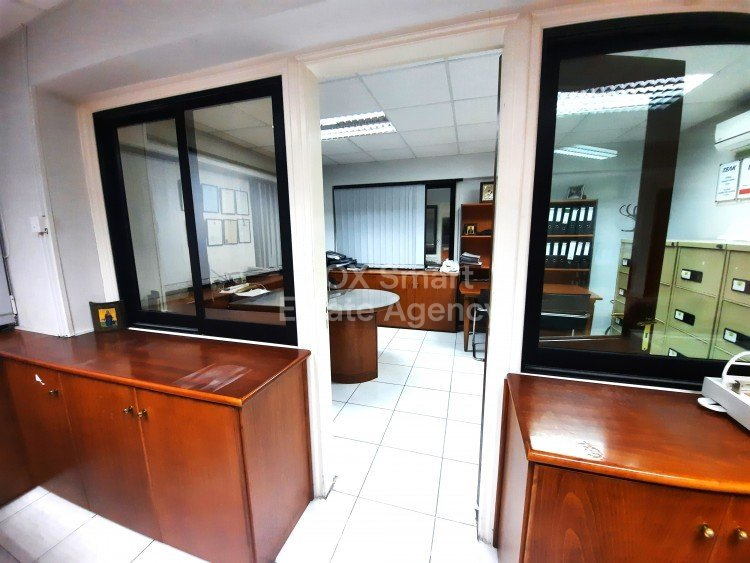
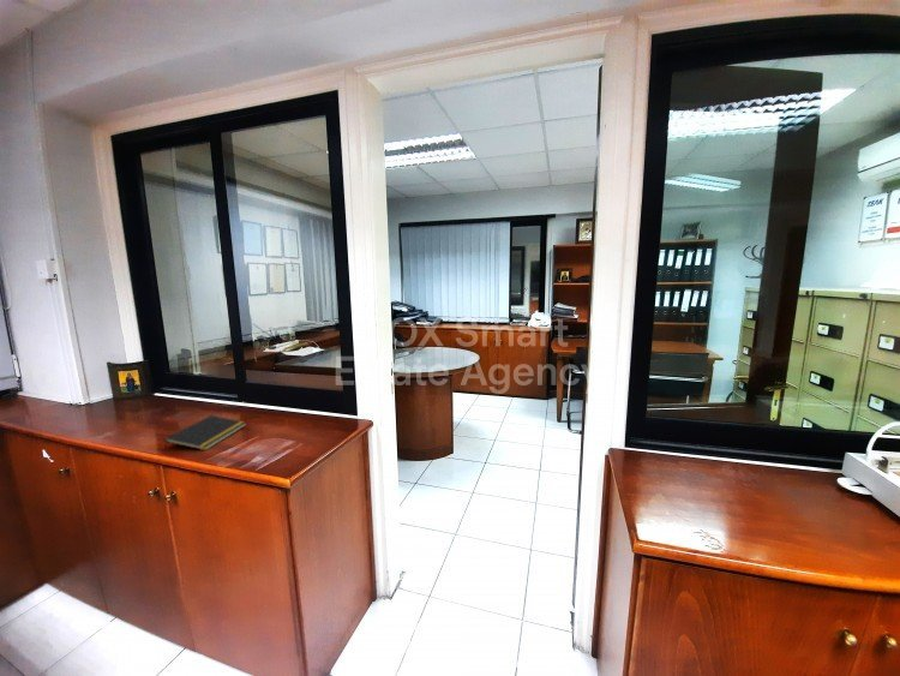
+ notepad [163,414,247,451]
